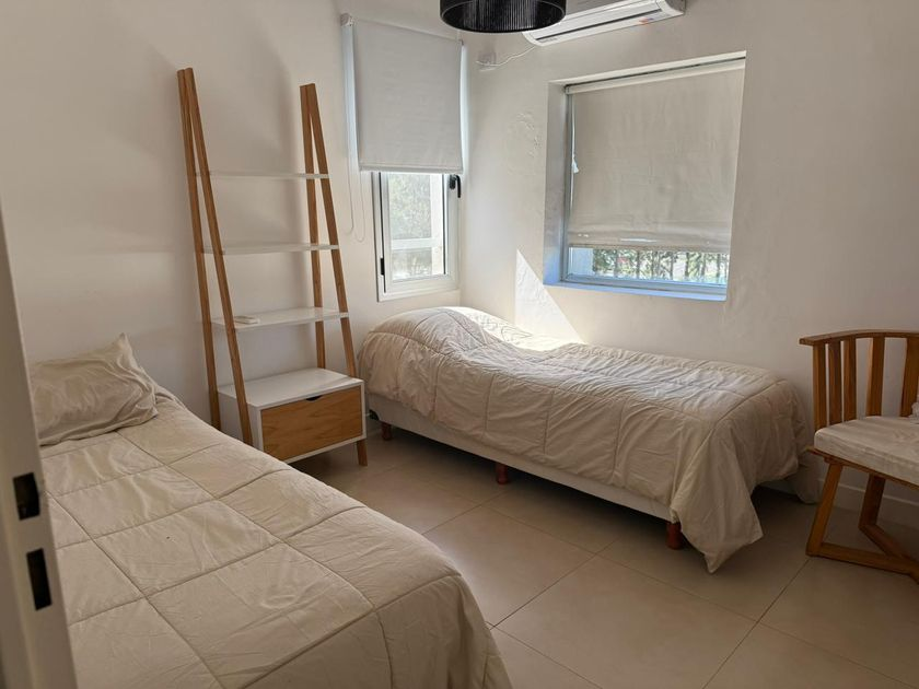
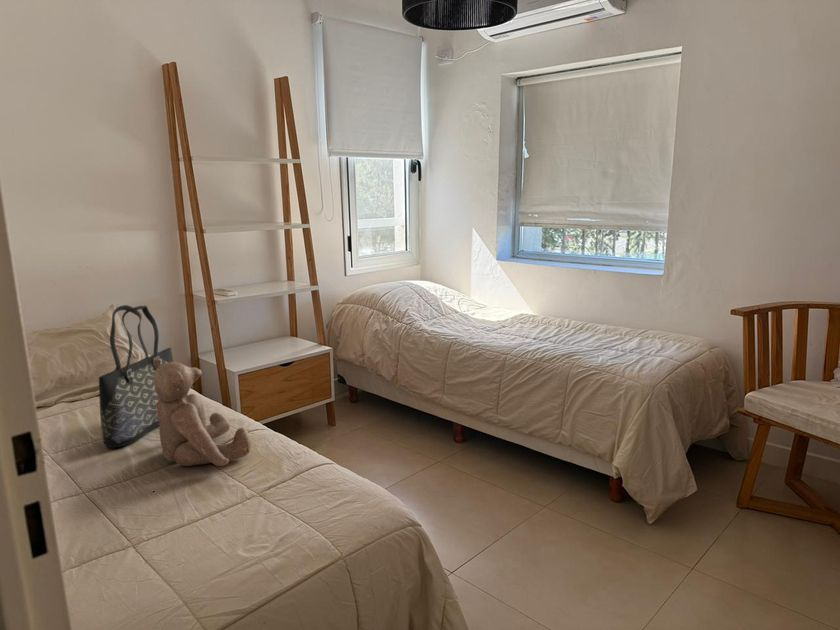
+ teddy bear [153,359,252,467]
+ tote bag [98,304,175,449]
